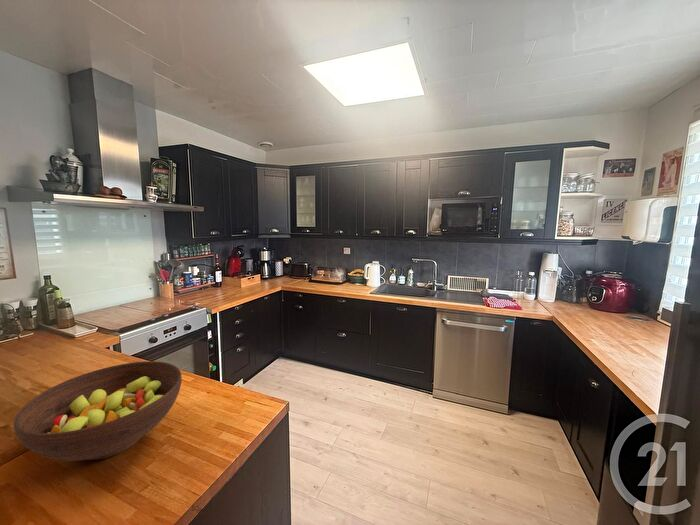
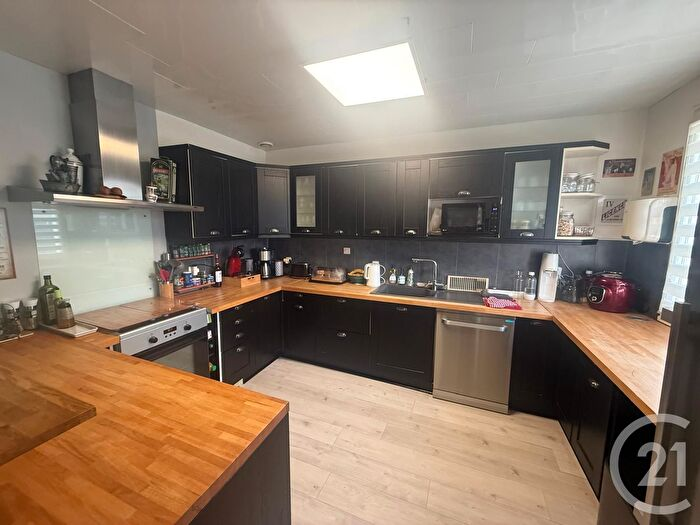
- fruit bowl [13,360,183,462]
